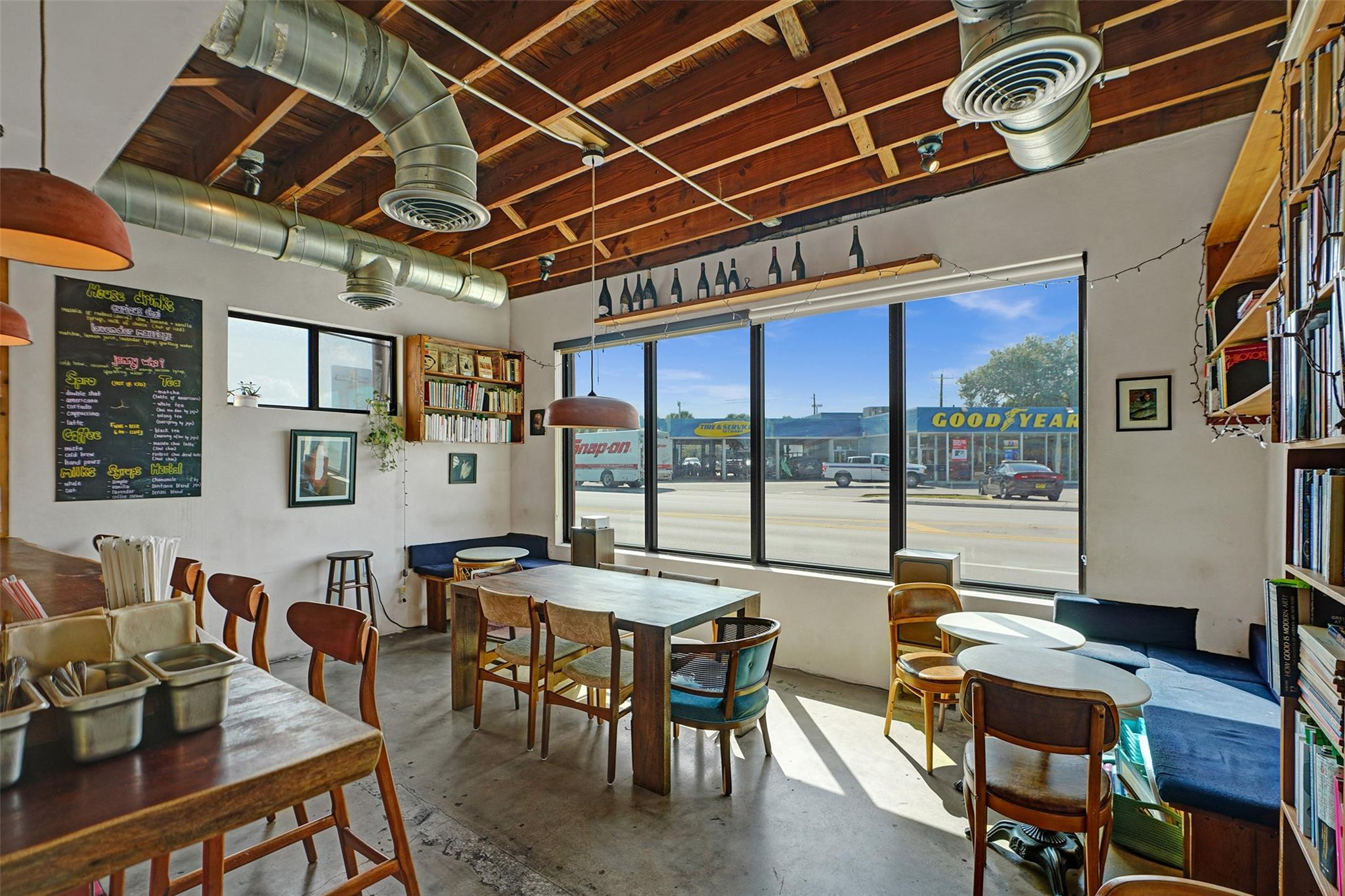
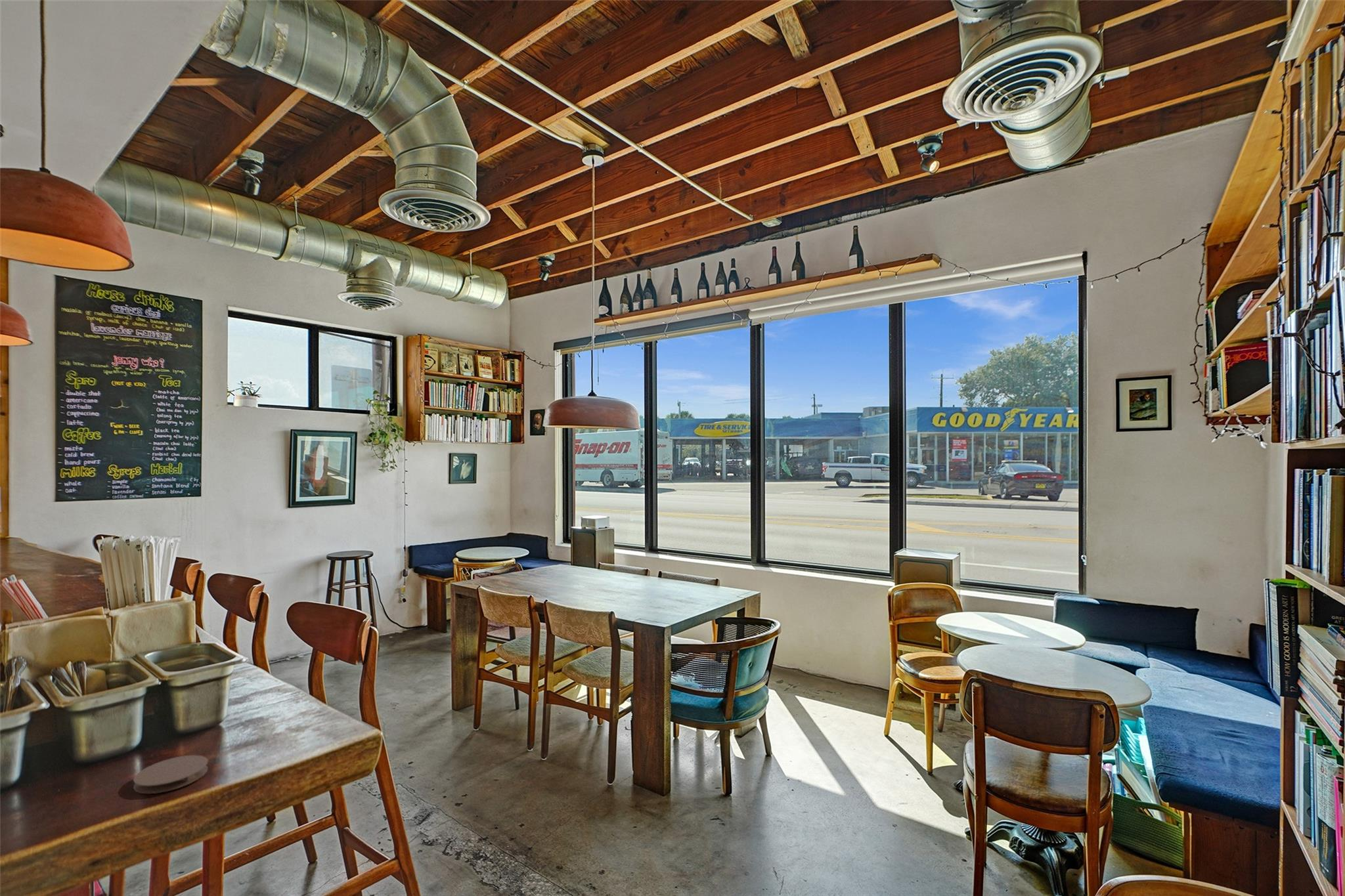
+ coaster [133,754,209,794]
